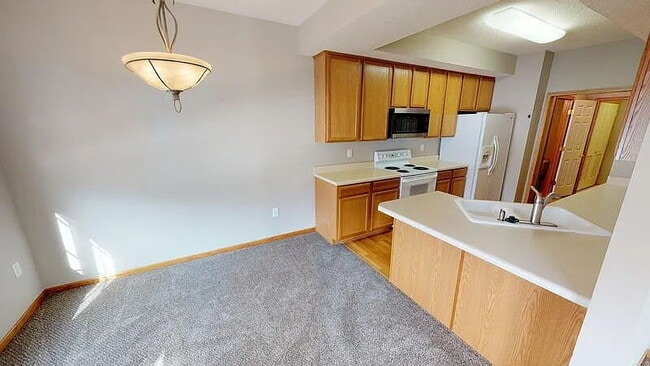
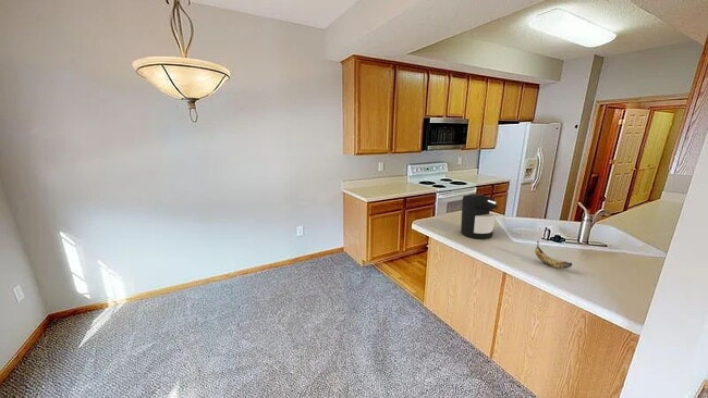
+ banana [534,240,573,270]
+ coffee maker [460,192,499,239]
